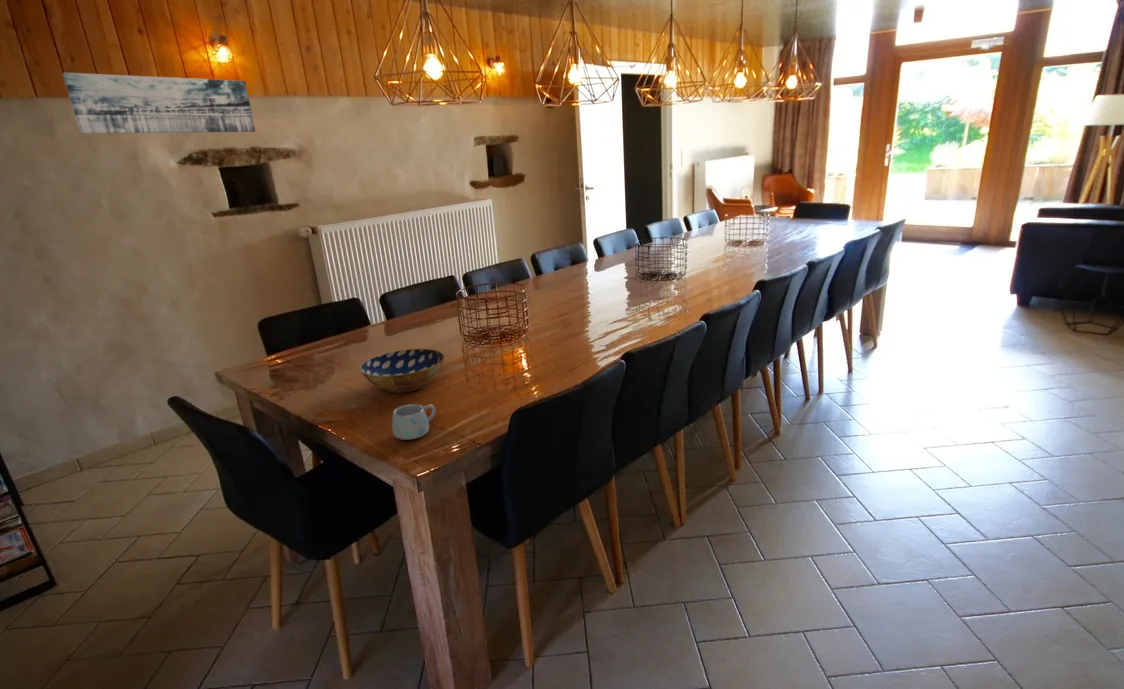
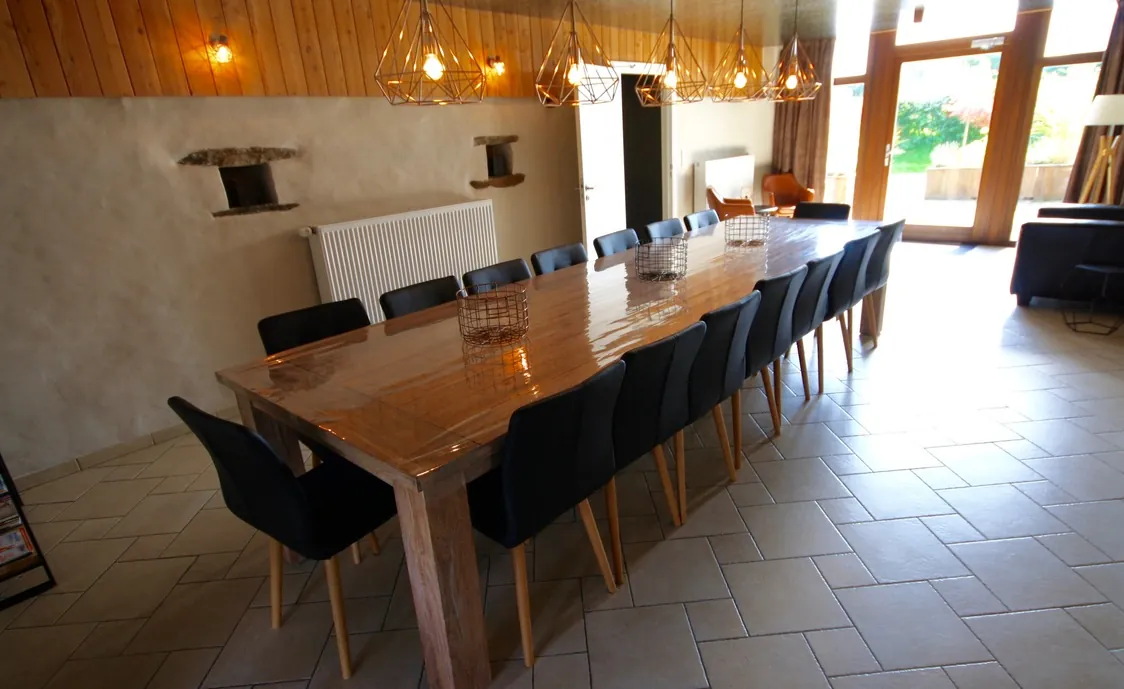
- bowl [358,348,446,394]
- mug [391,403,437,441]
- wall art [62,72,256,134]
